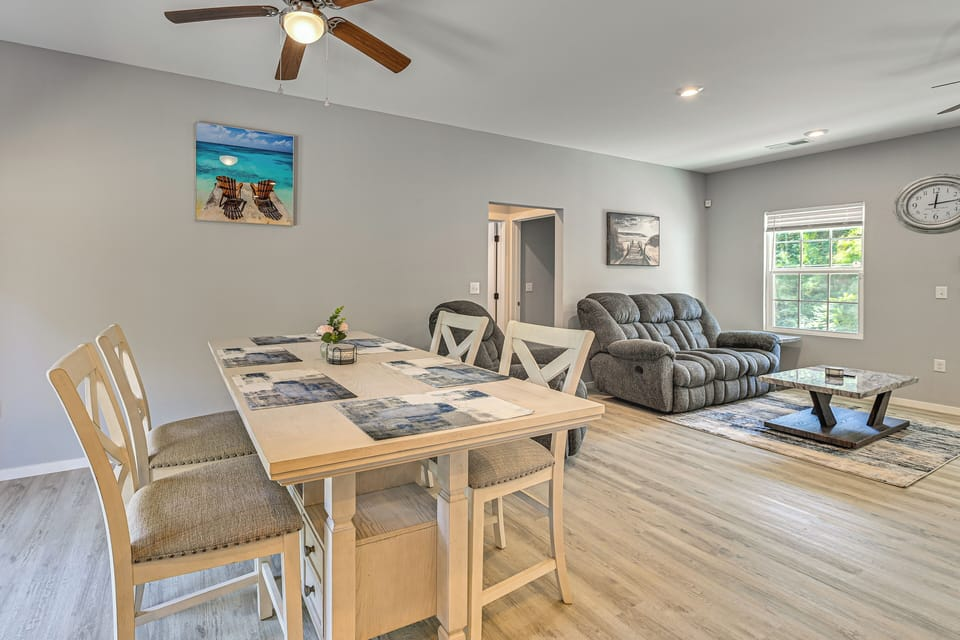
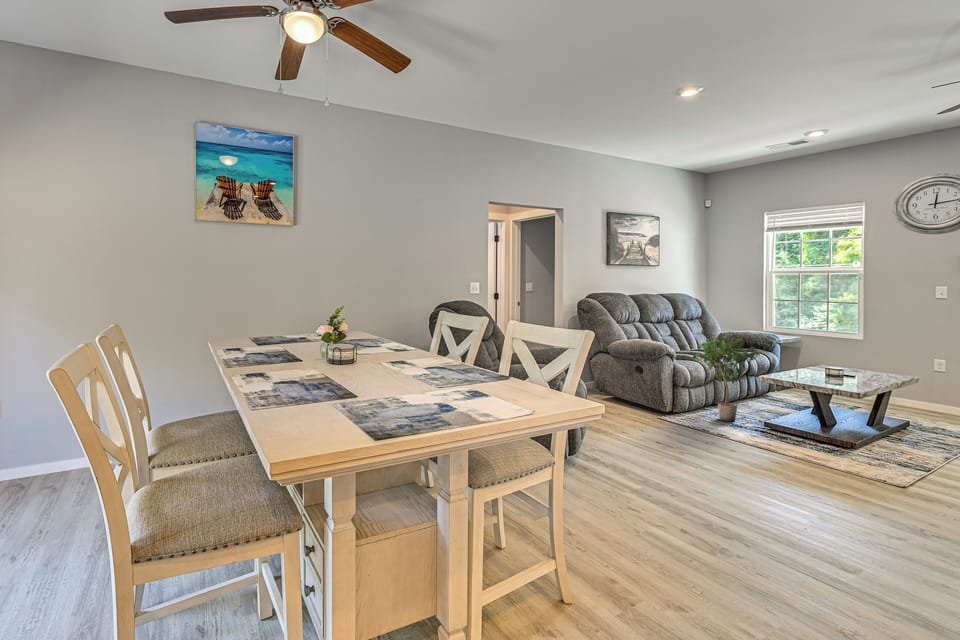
+ potted plant [691,335,761,422]
